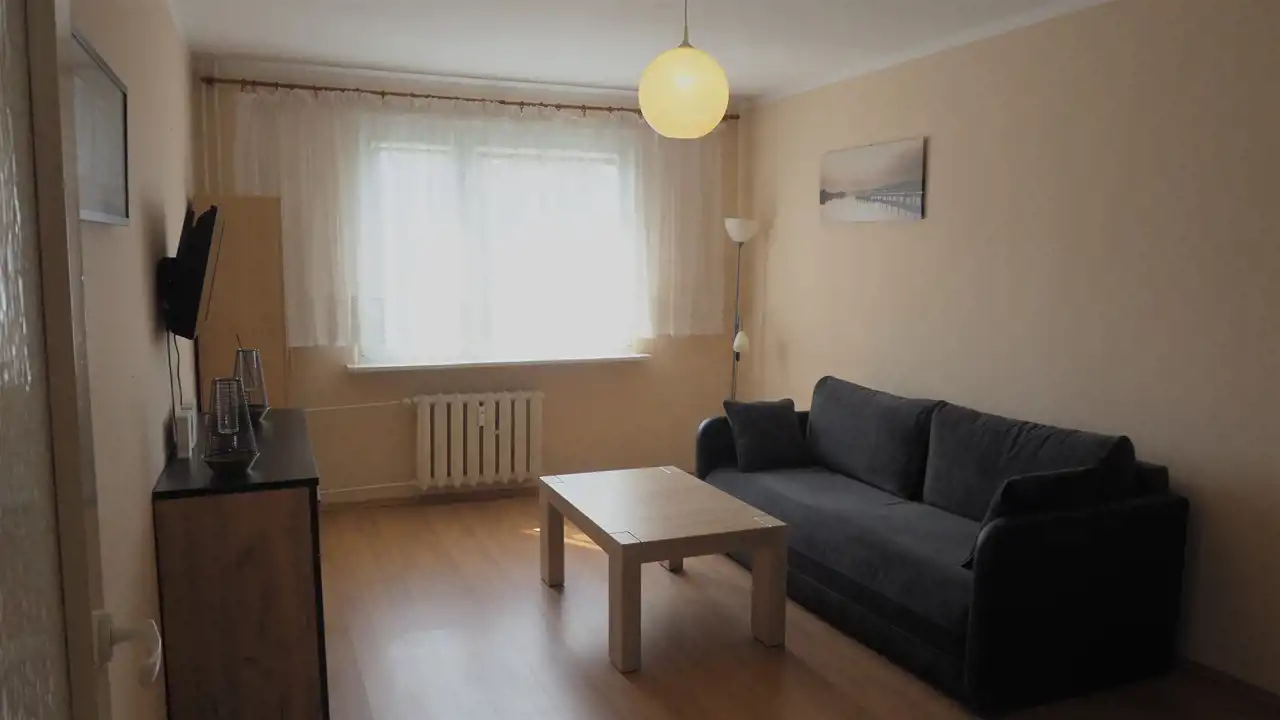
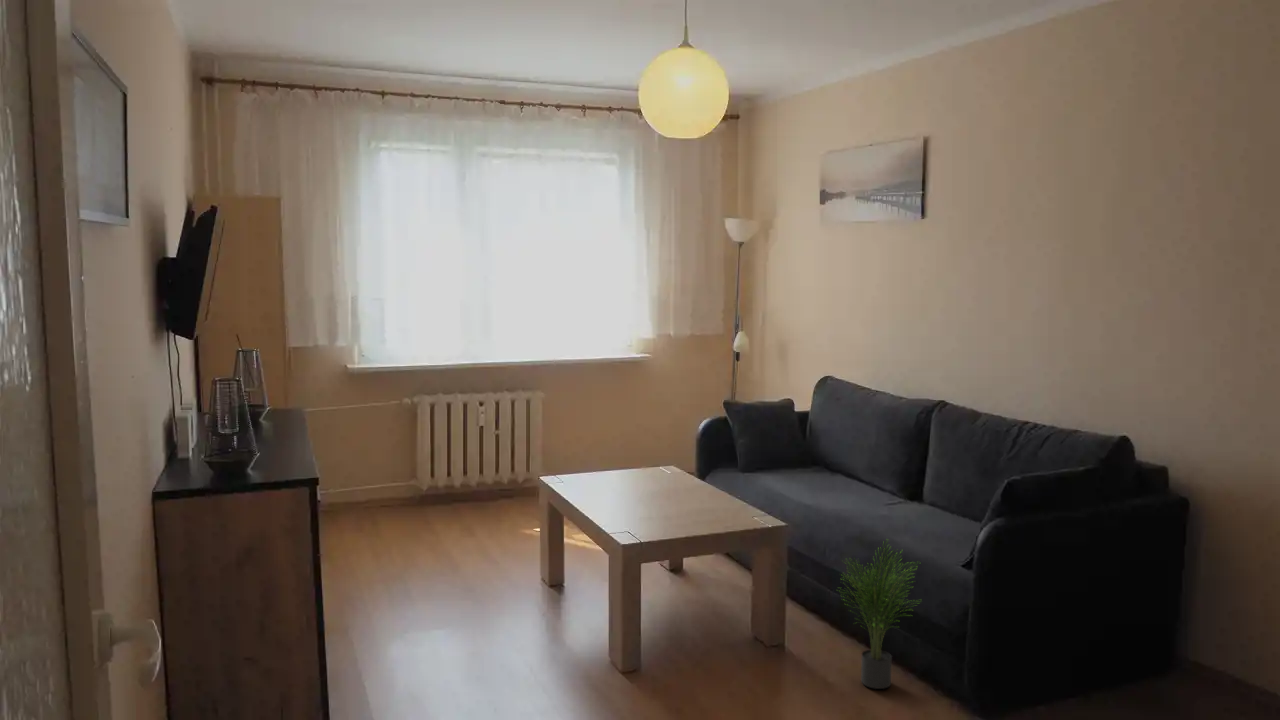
+ potted plant [837,537,922,690]
